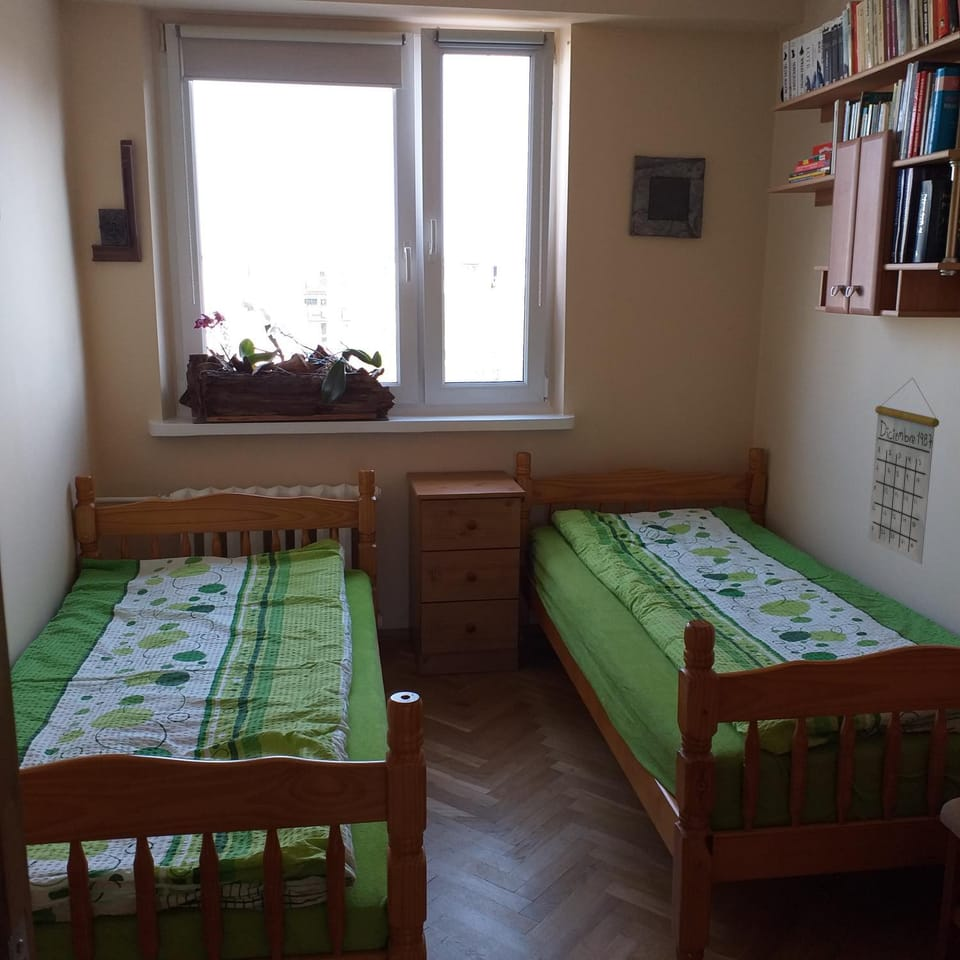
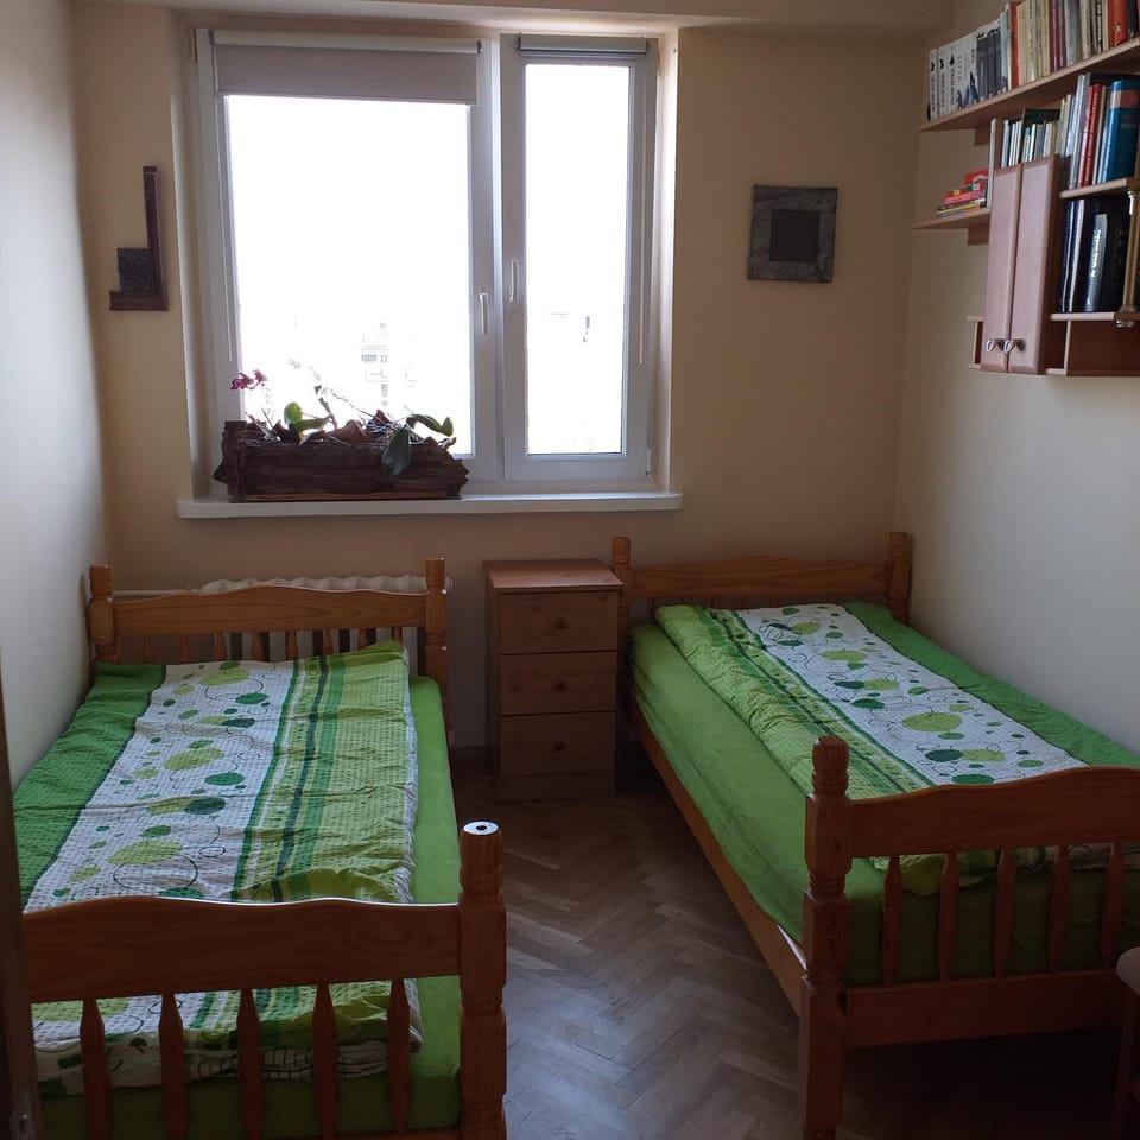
- calendar [867,378,940,565]
